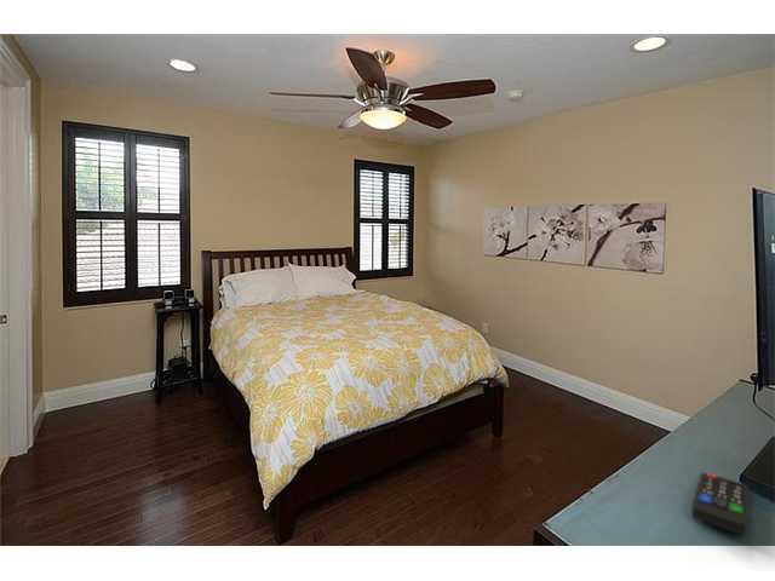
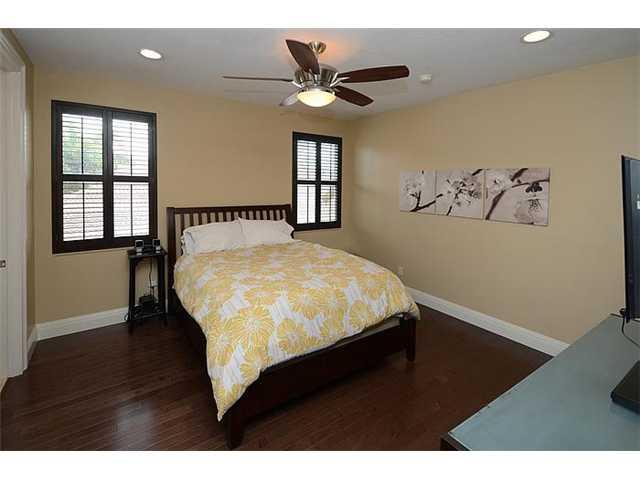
- remote control [690,471,750,536]
